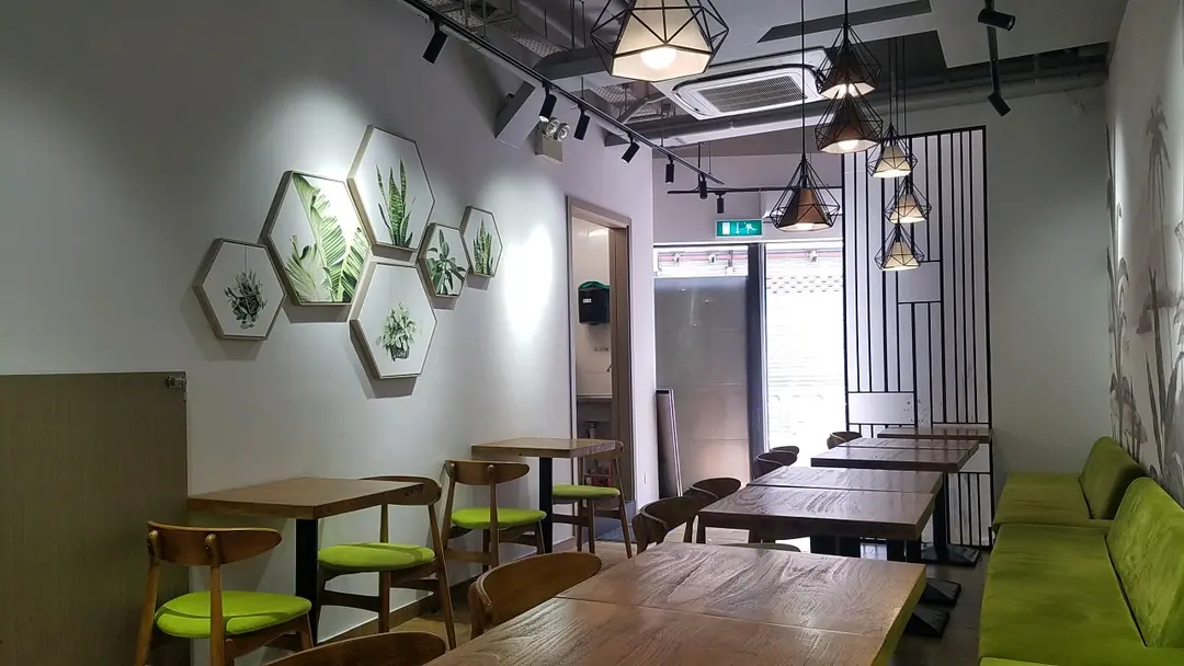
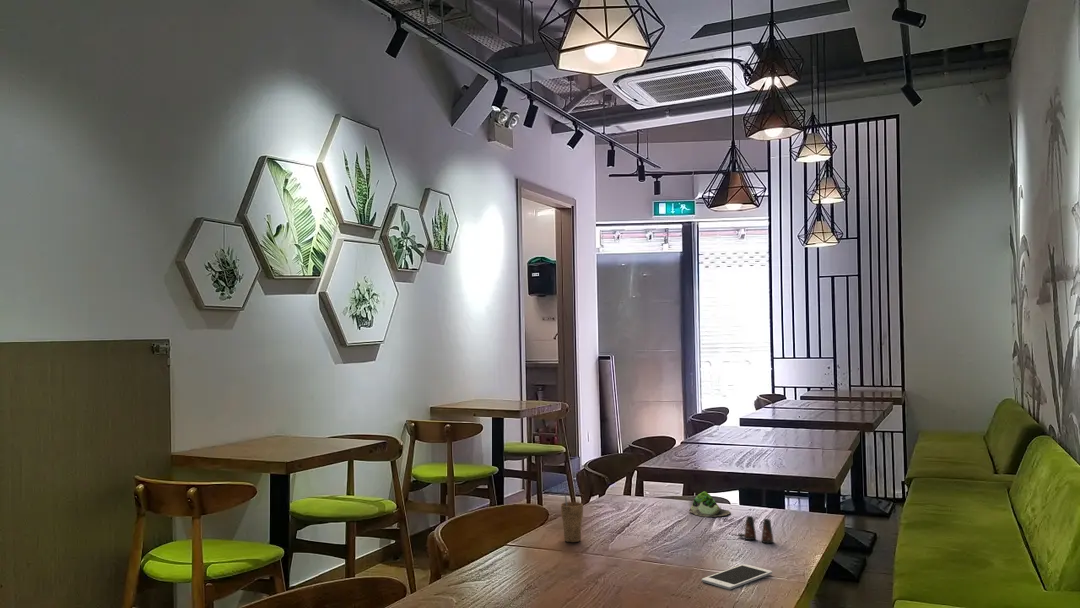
+ cell phone [701,563,773,591]
+ succulent plant [688,491,732,518]
+ cup [560,492,584,543]
+ salt shaker [737,515,775,544]
